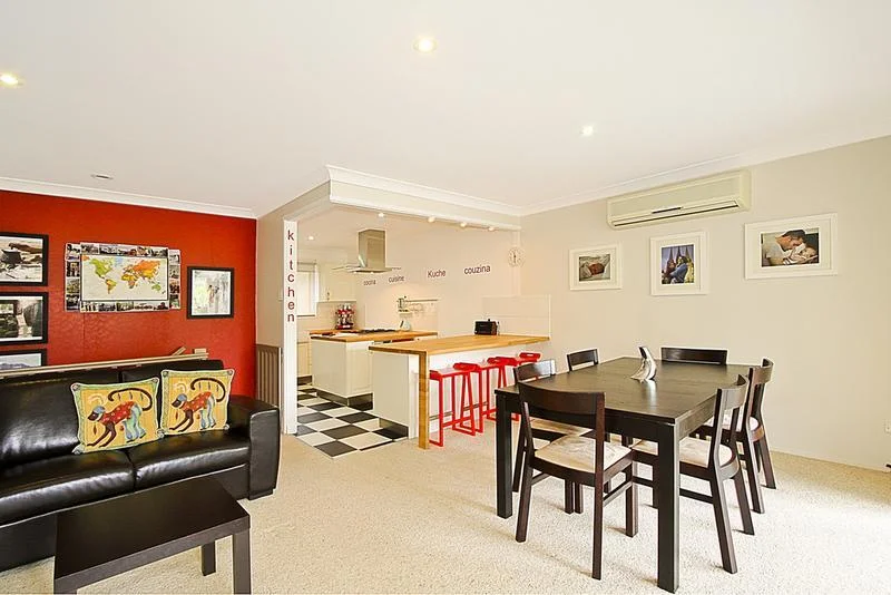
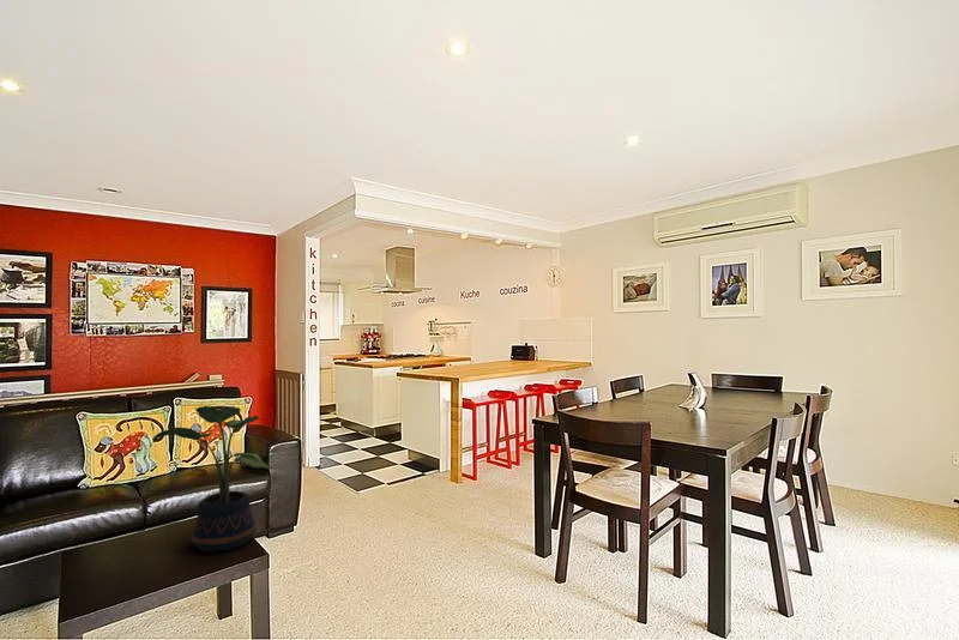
+ potted plant [151,405,273,554]
